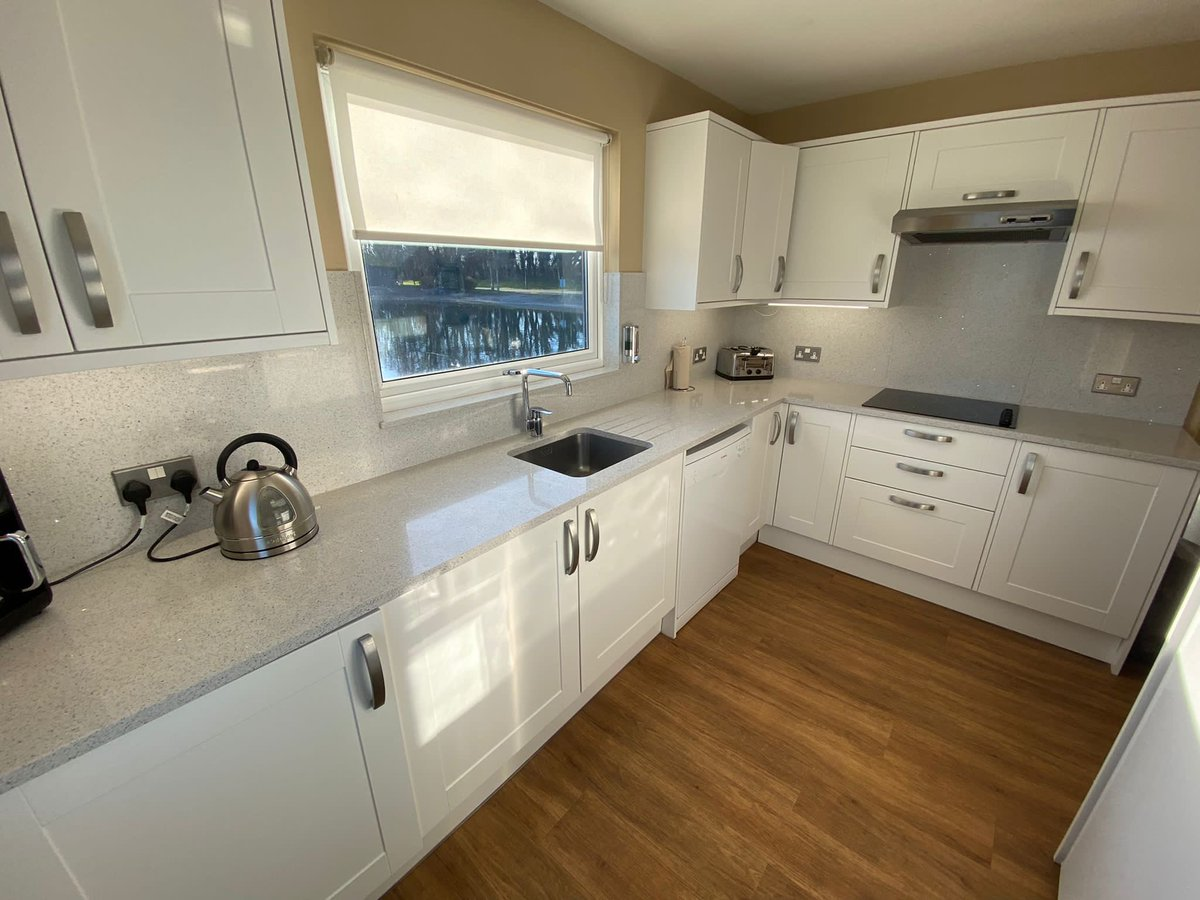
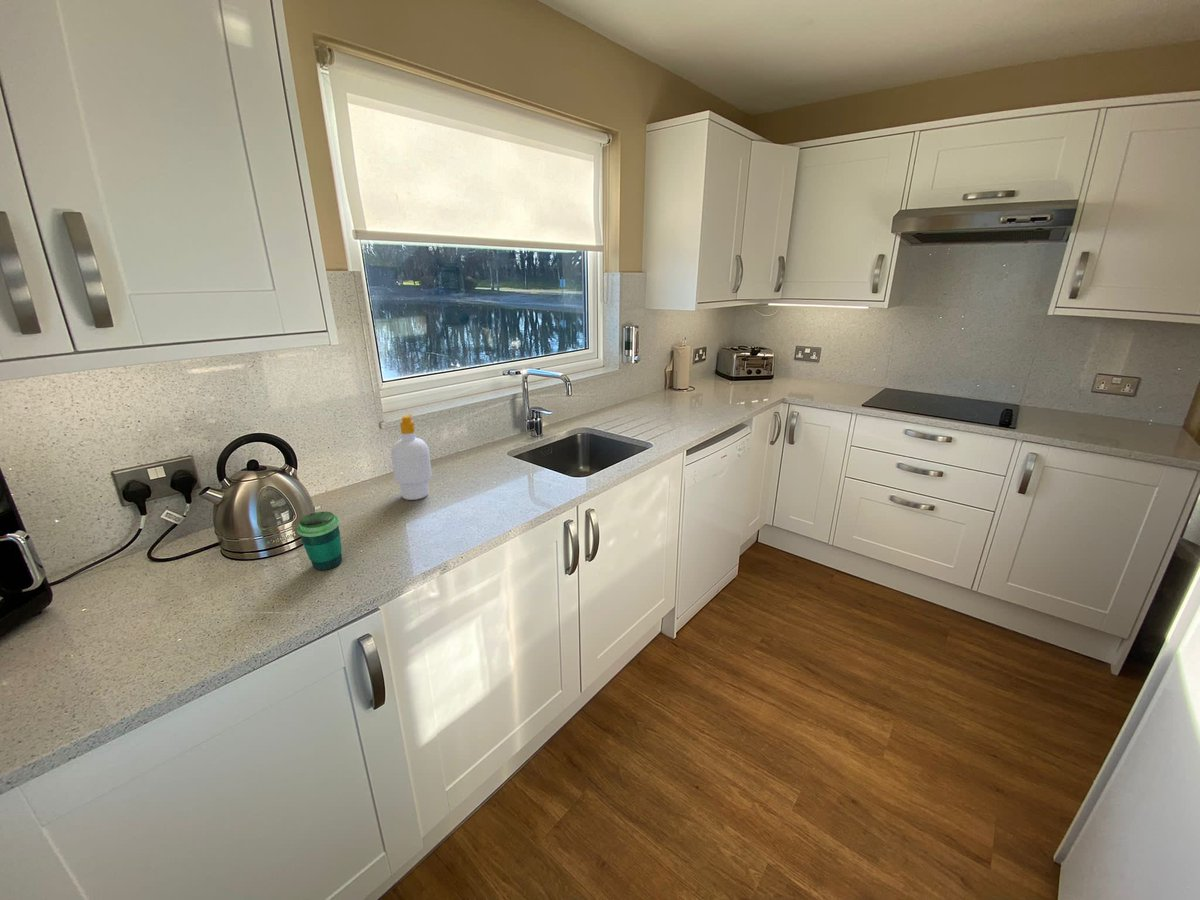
+ cup [296,511,343,571]
+ soap bottle [390,413,433,501]
